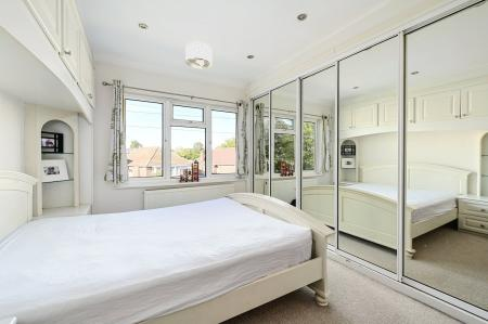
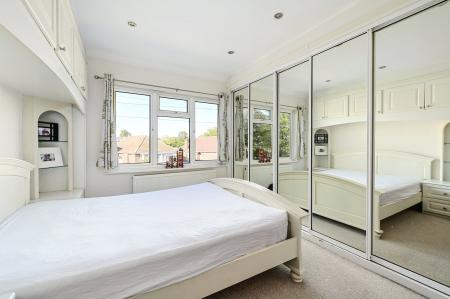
- ceiling light [184,41,214,69]
